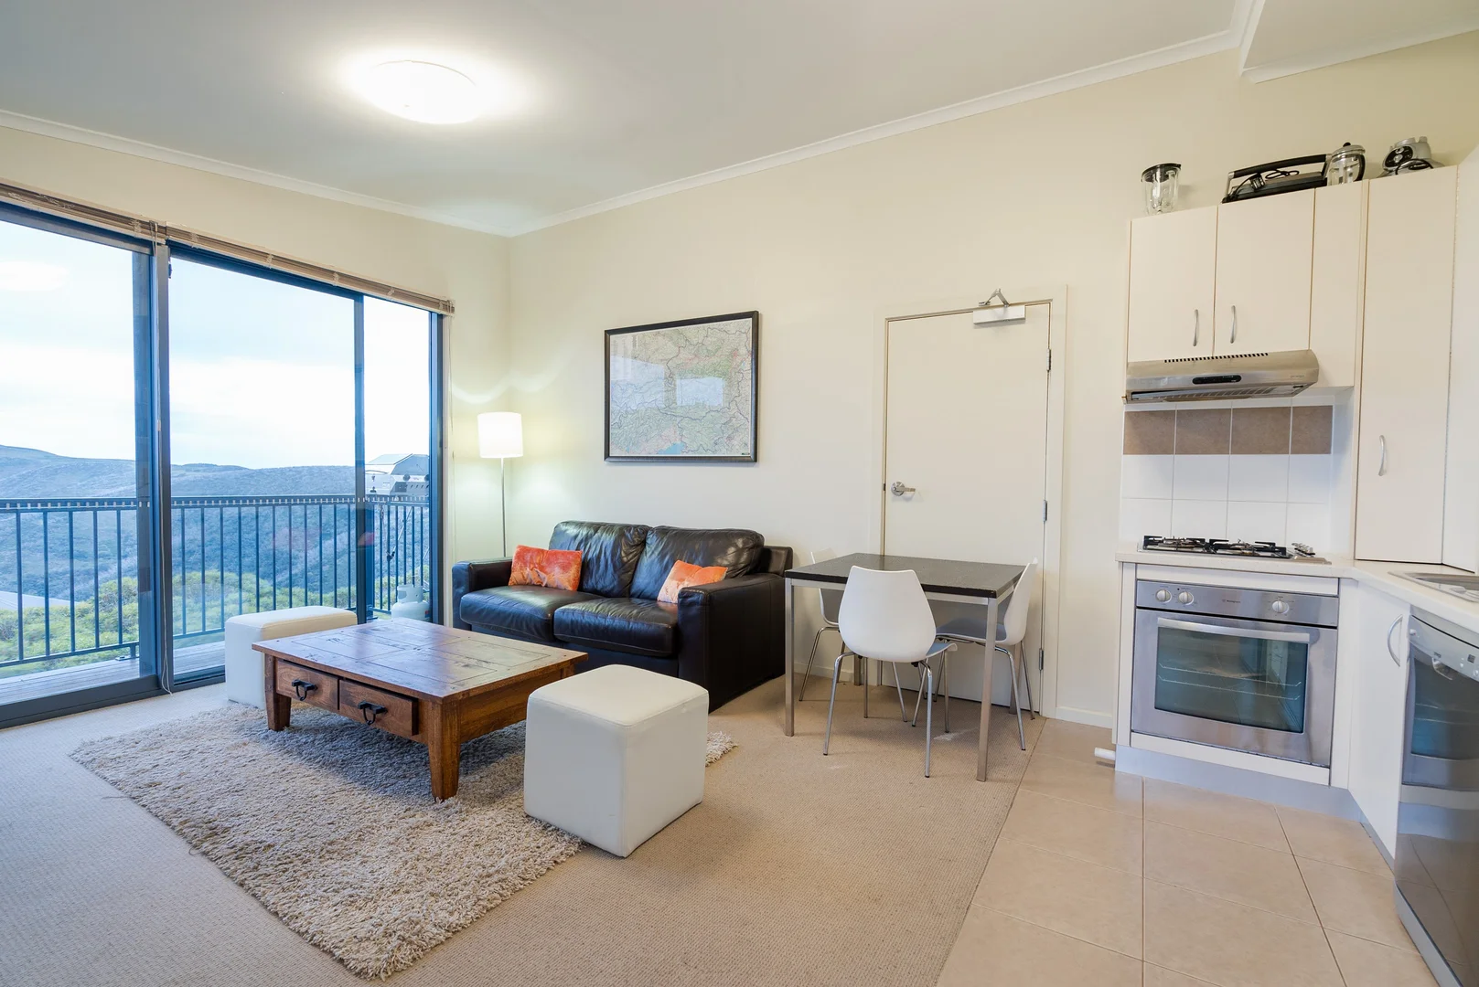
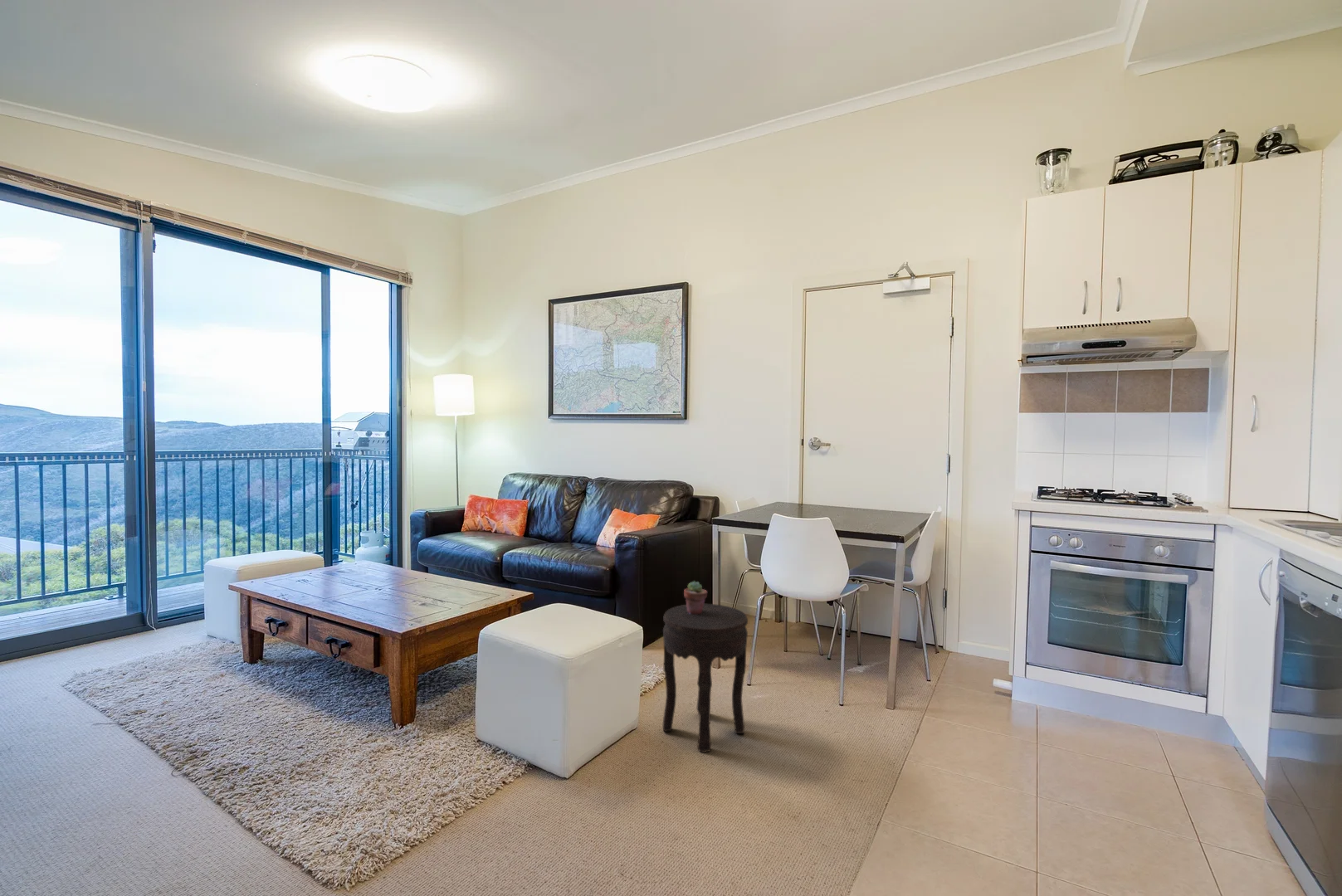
+ side table [662,603,749,753]
+ potted succulent [683,580,708,614]
